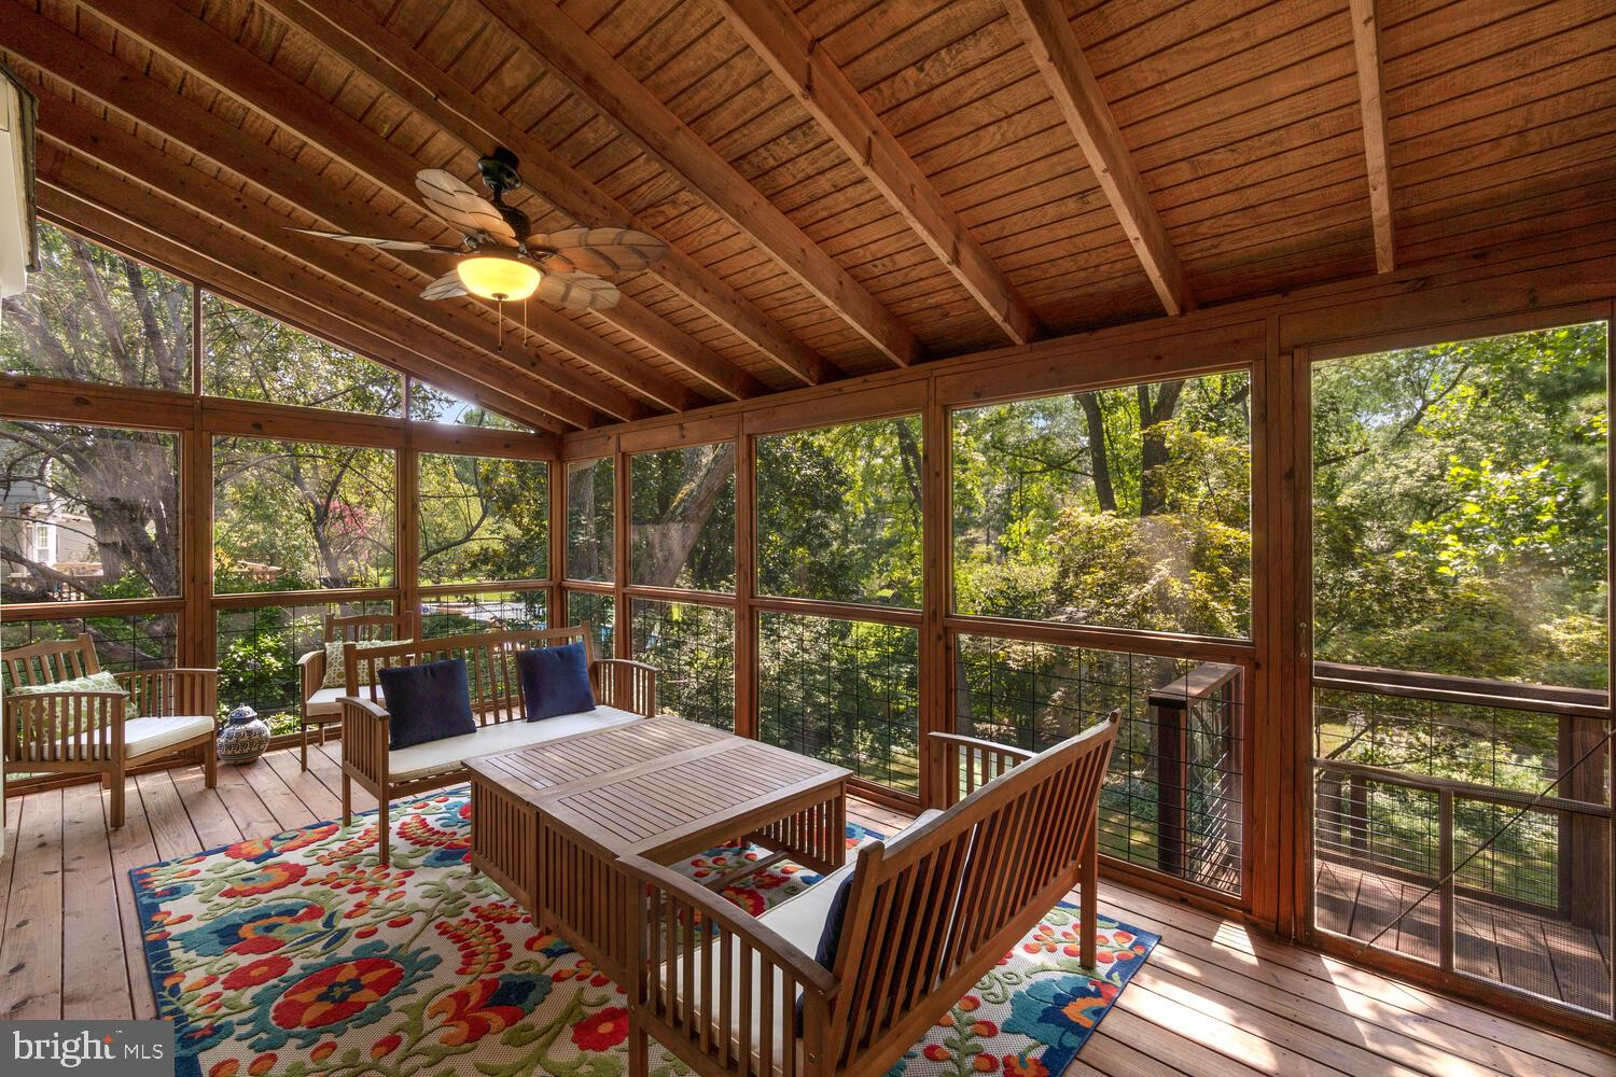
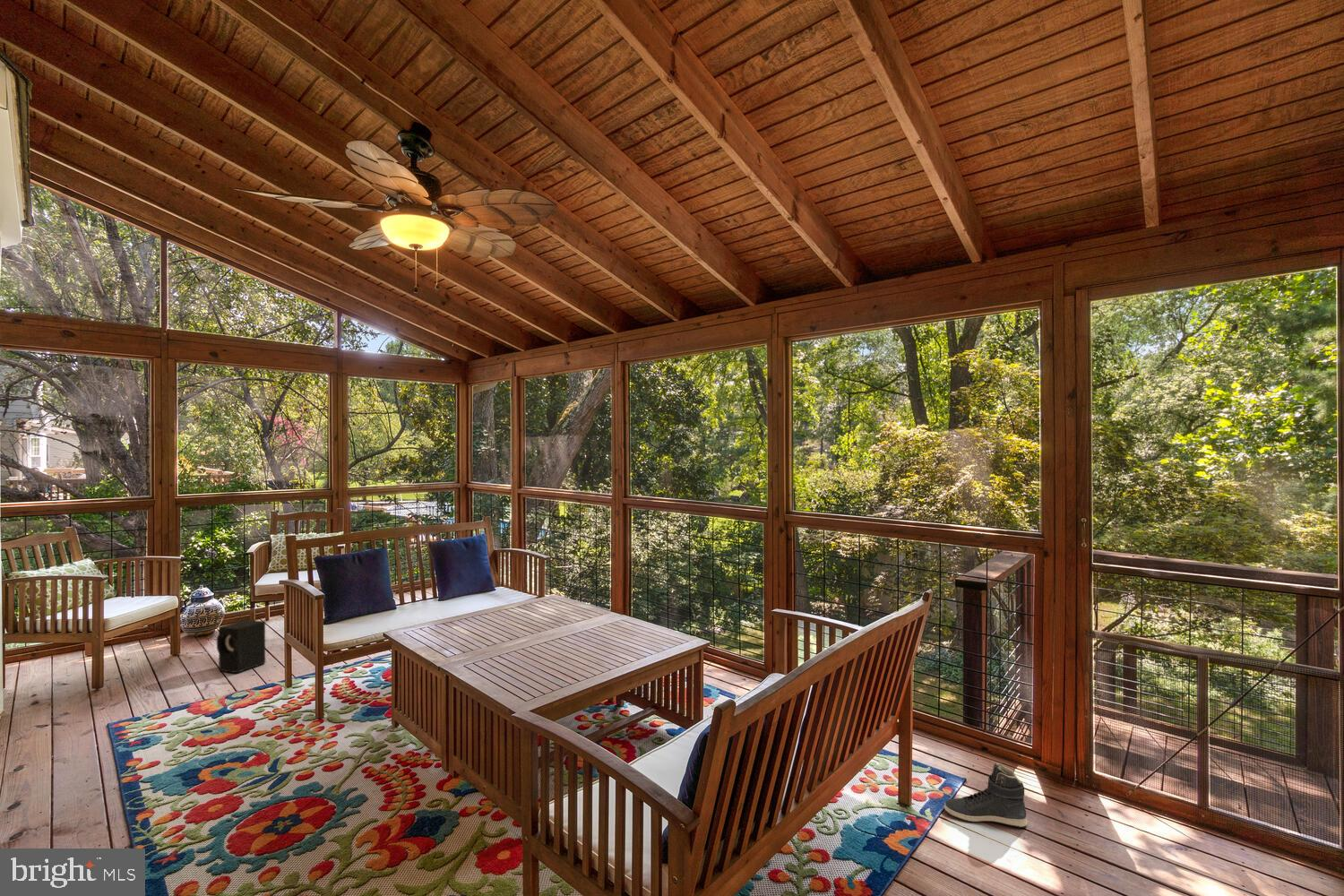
+ speaker [216,618,266,674]
+ sneaker [943,762,1028,828]
